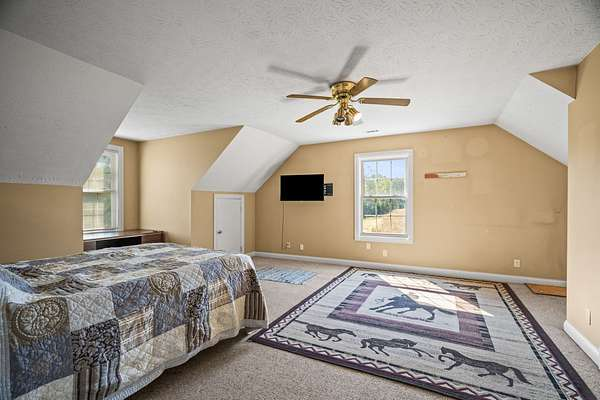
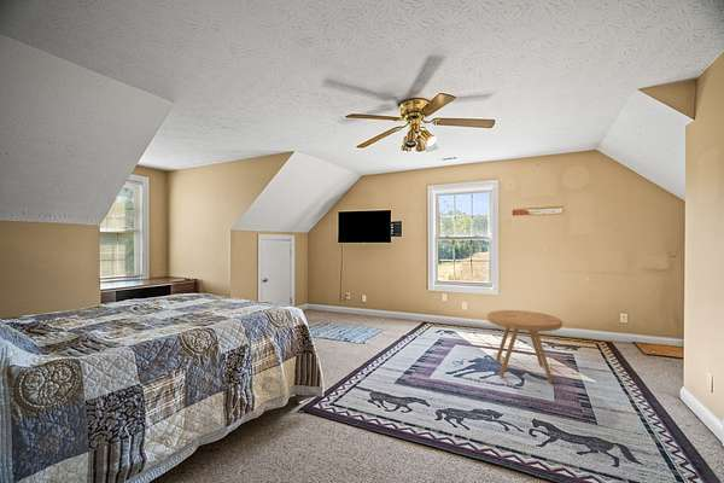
+ side table [486,309,564,384]
